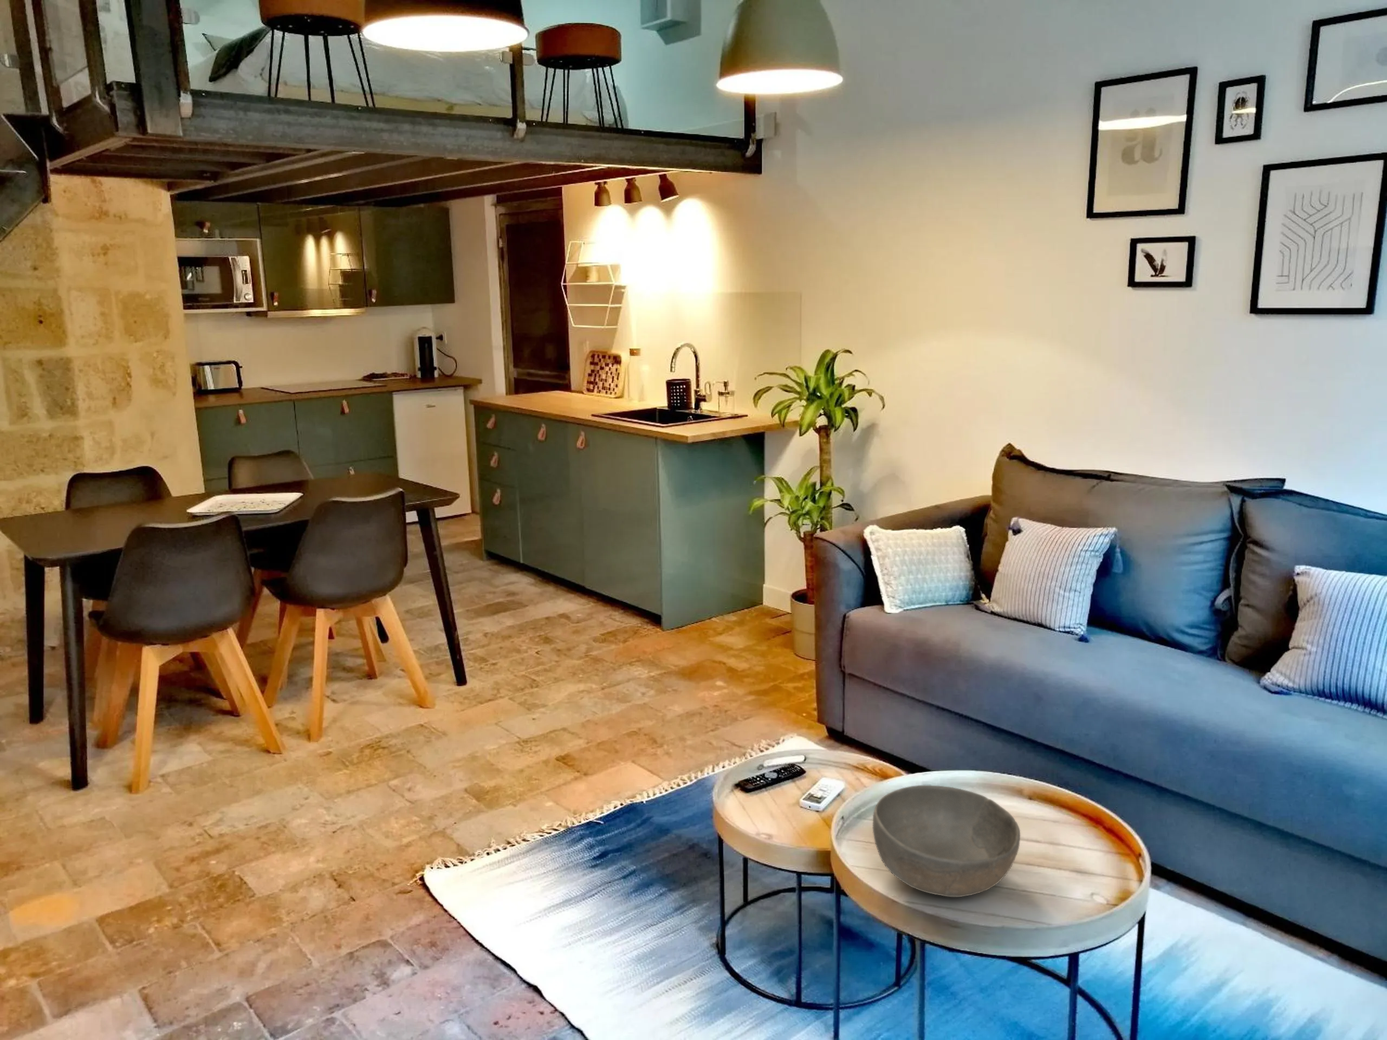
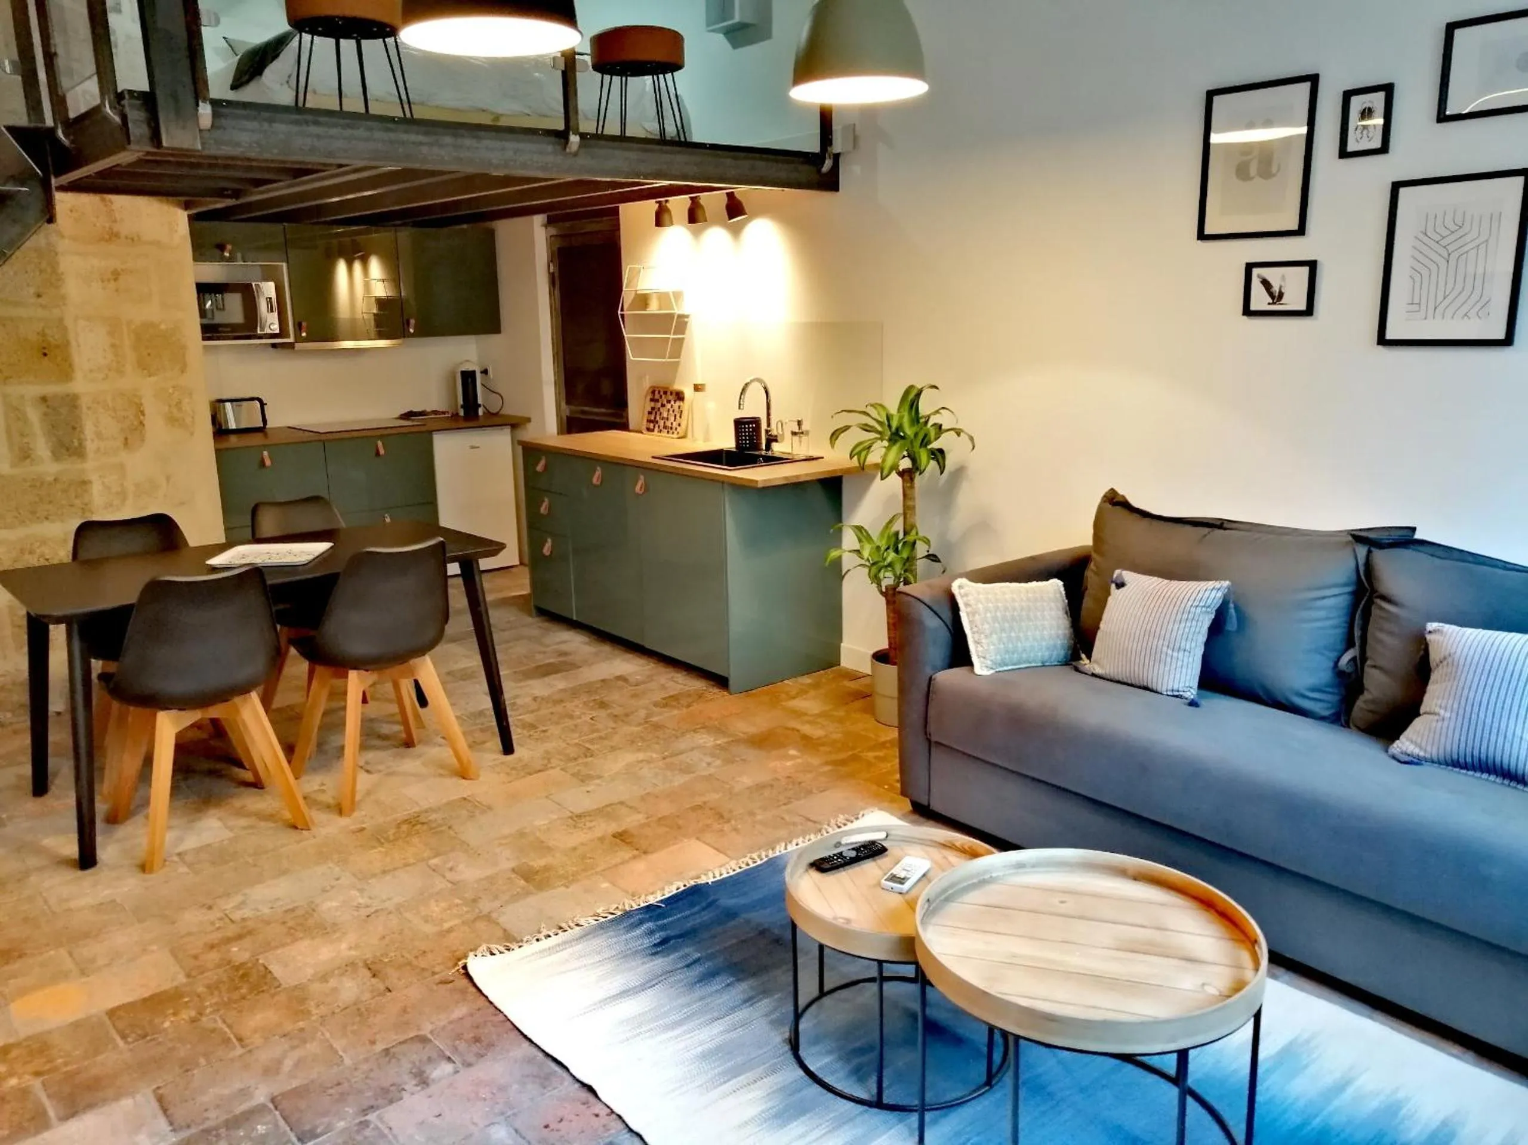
- bowl [873,784,1021,898]
